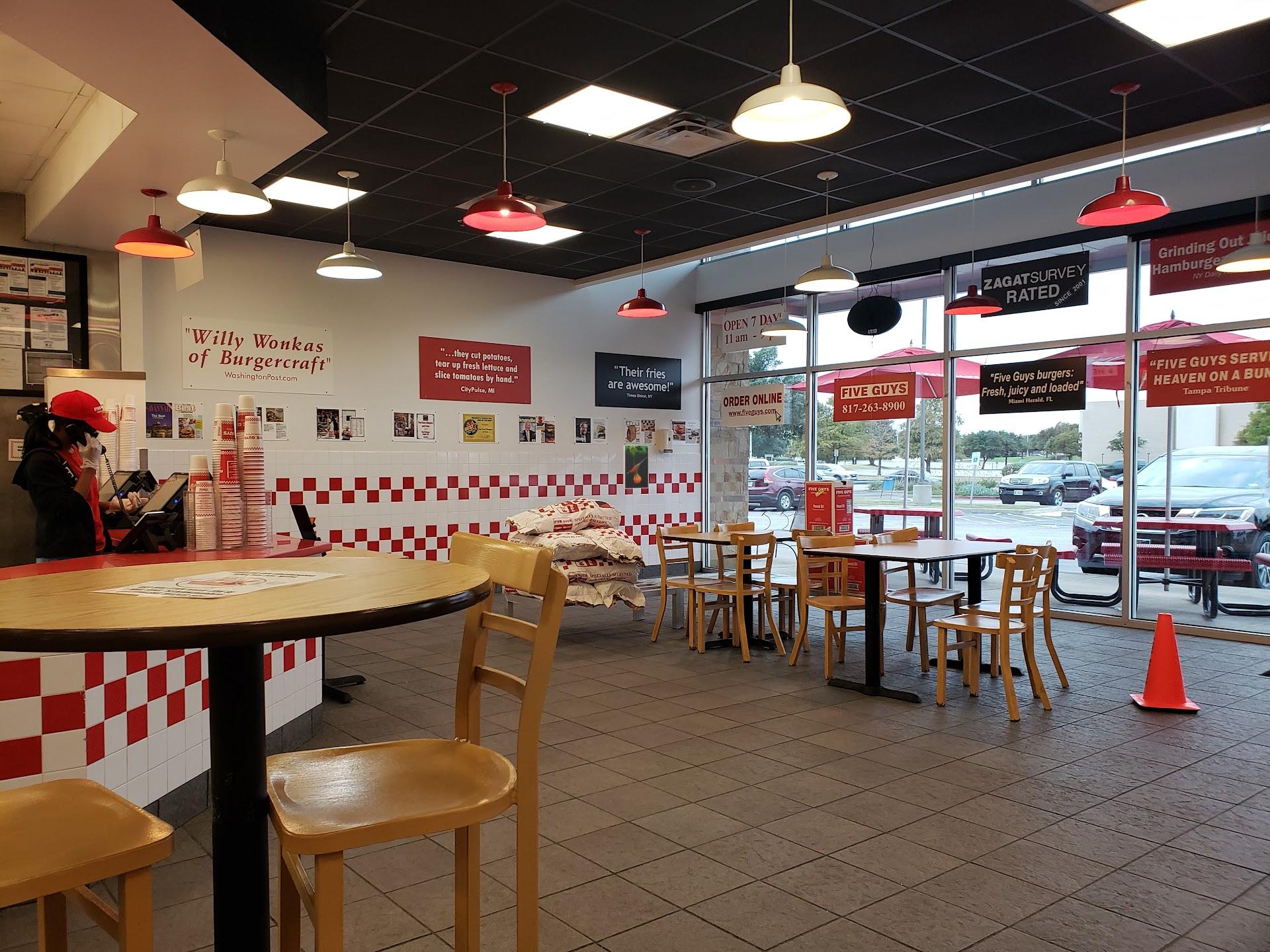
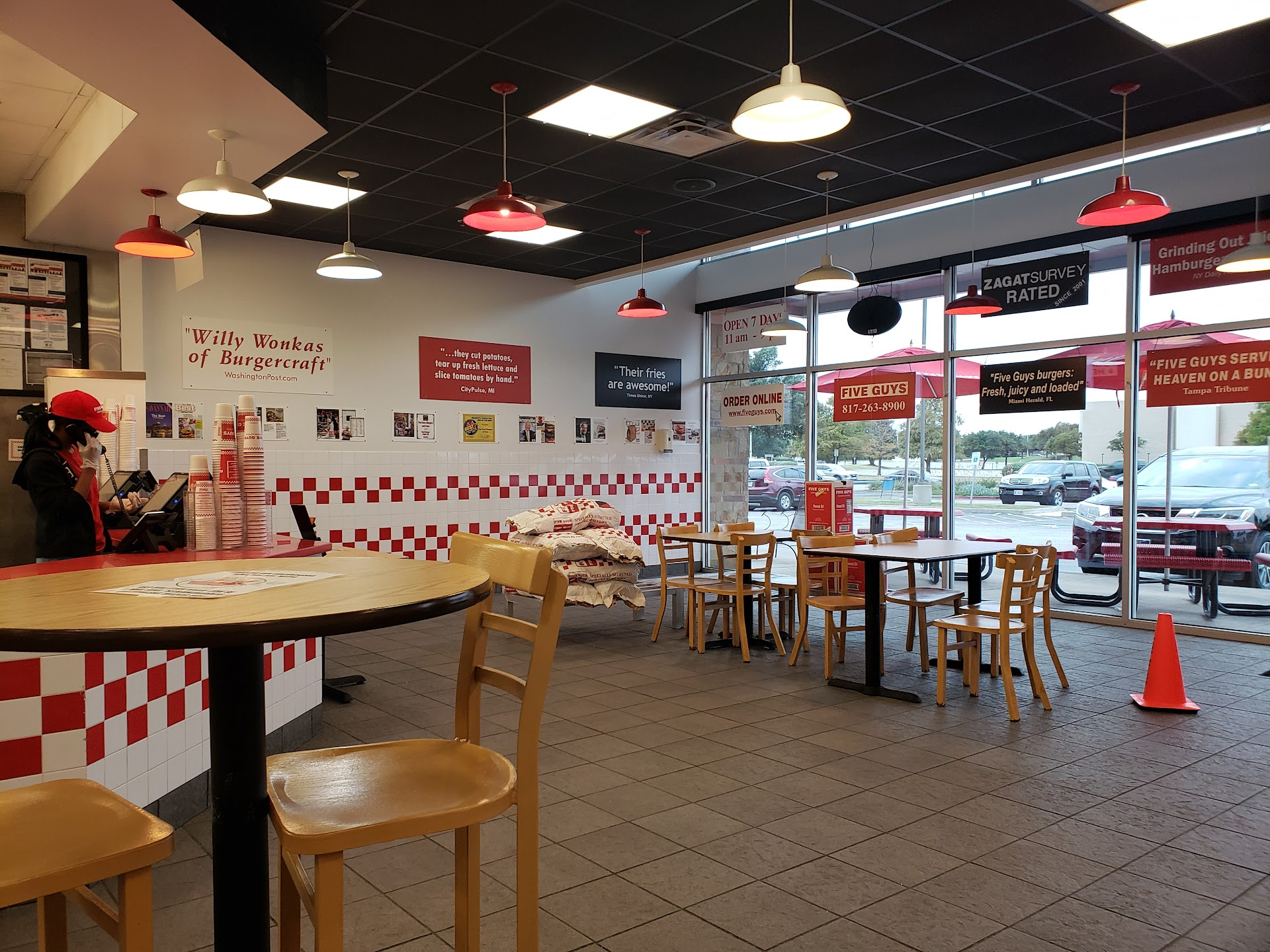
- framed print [622,444,650,489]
